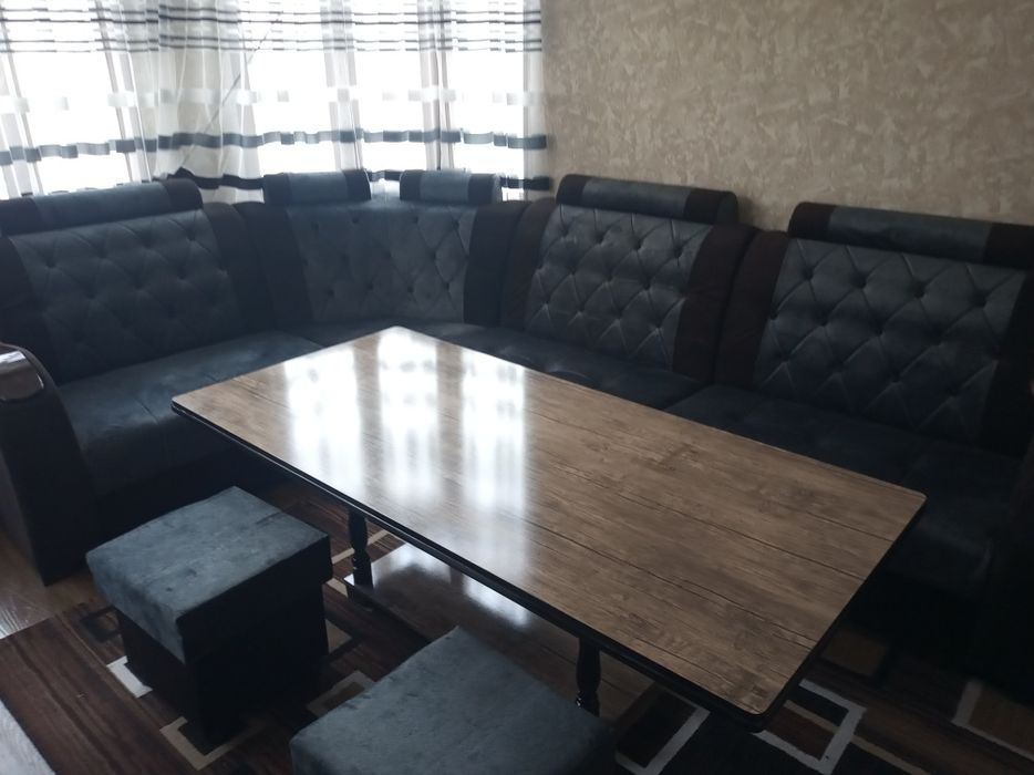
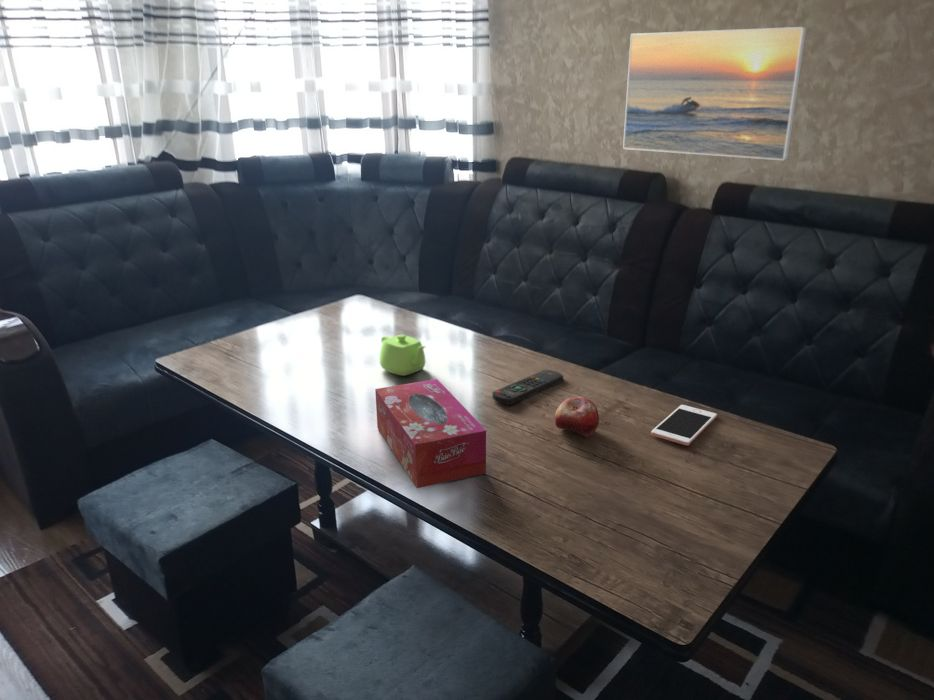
+ teapot [379,334,427,377]
+ cell phone [650,404,718,446]
+ remote control [491,369,564,406]
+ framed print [622,26,808,161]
+ tissue box [374,378,487,489]
+ fruit [554,396,600,438]
